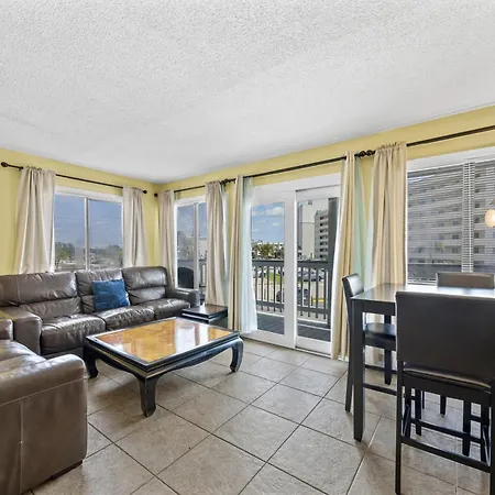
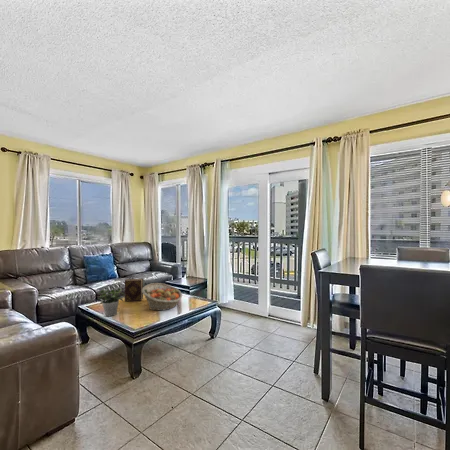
+ fruit basket [142,282,183,312]
+ diary [123,278,144,303]
+ potted plant [97,287,125,317]
